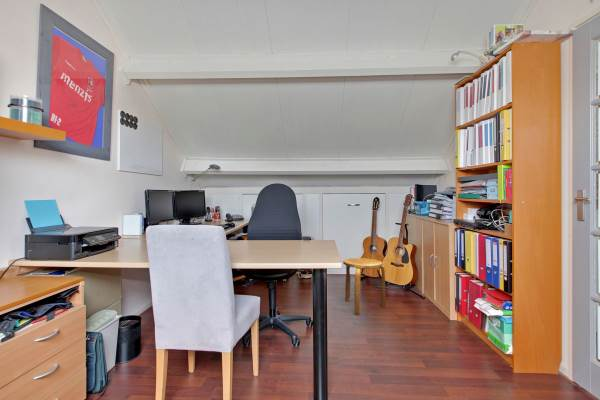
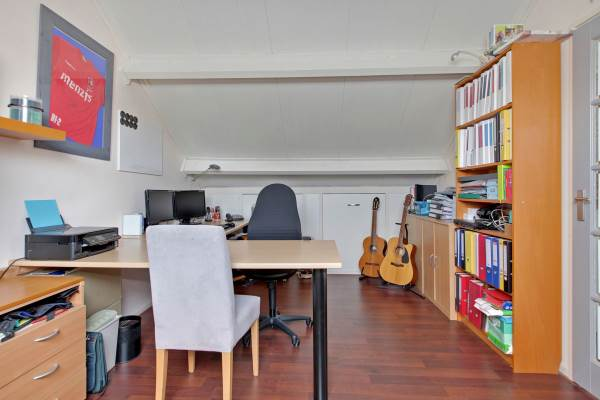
- stool [342,257,386,316]
